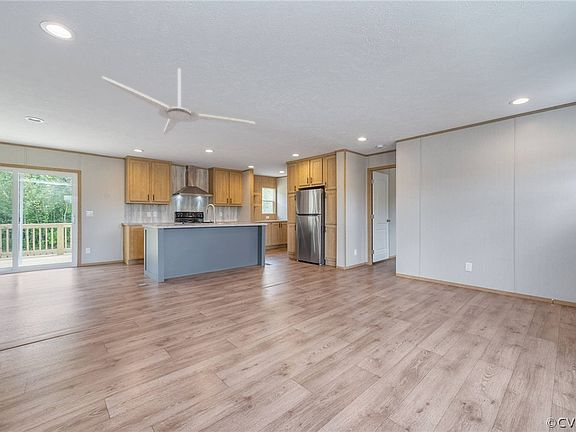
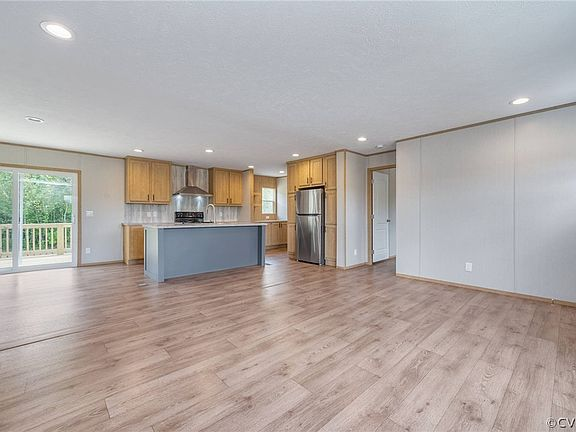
- ceiling fan [101,67,256,135]
